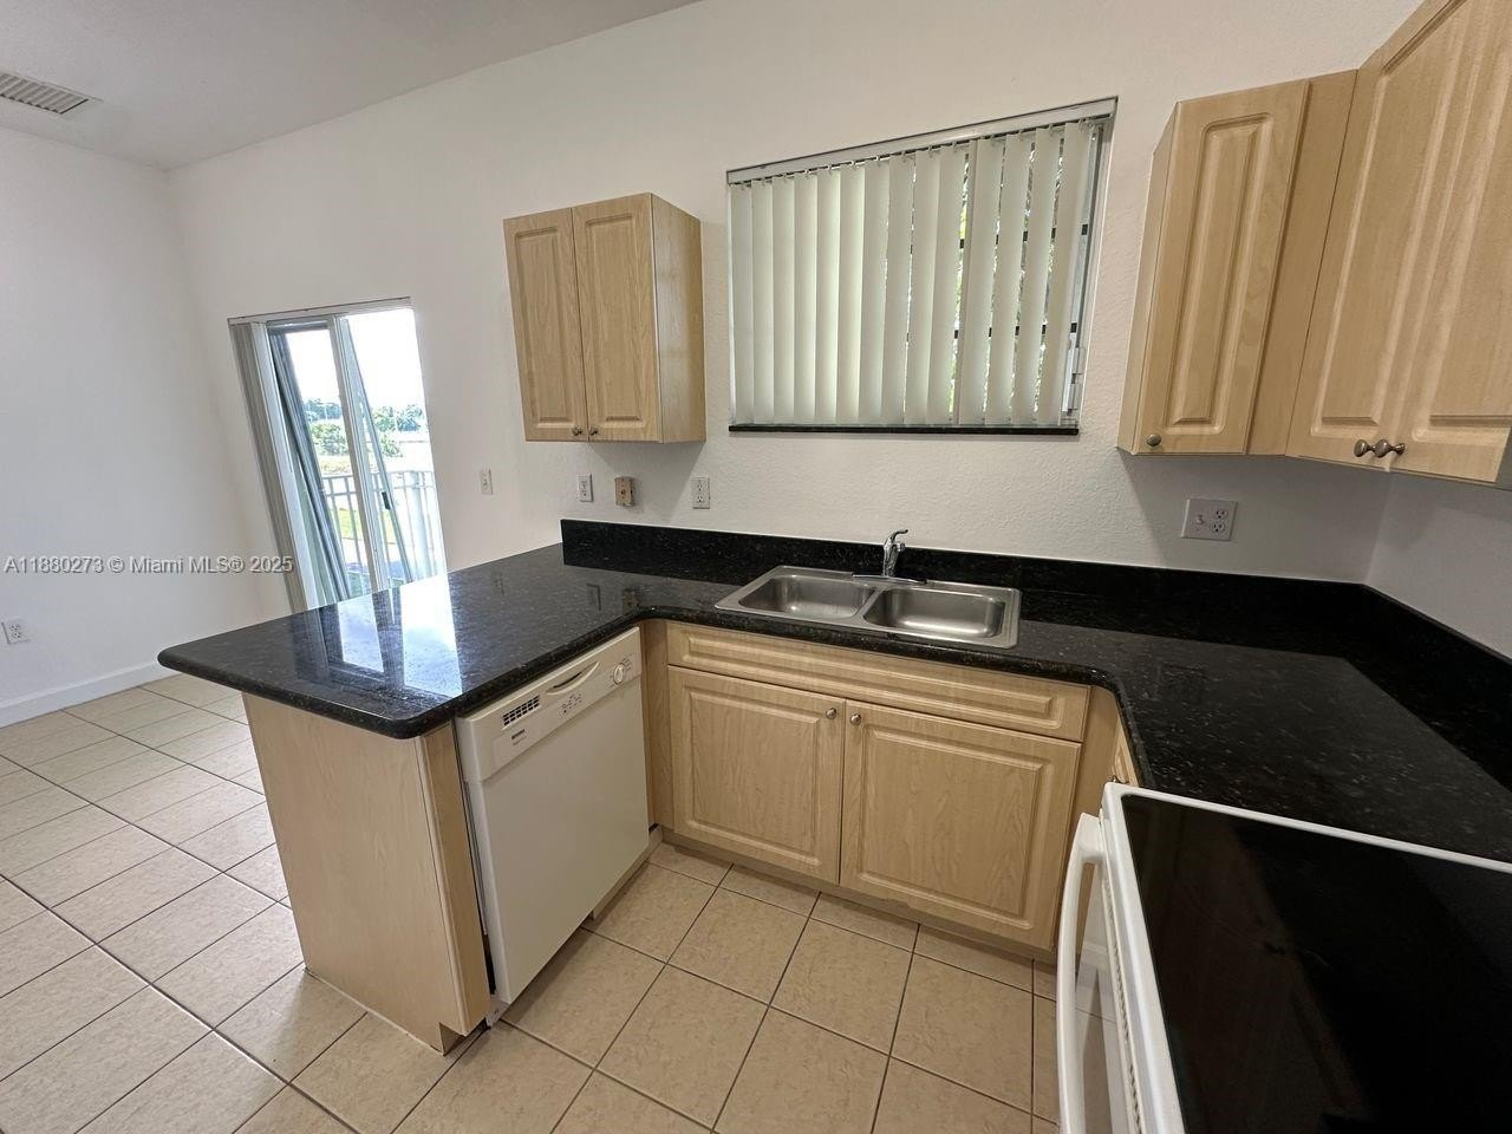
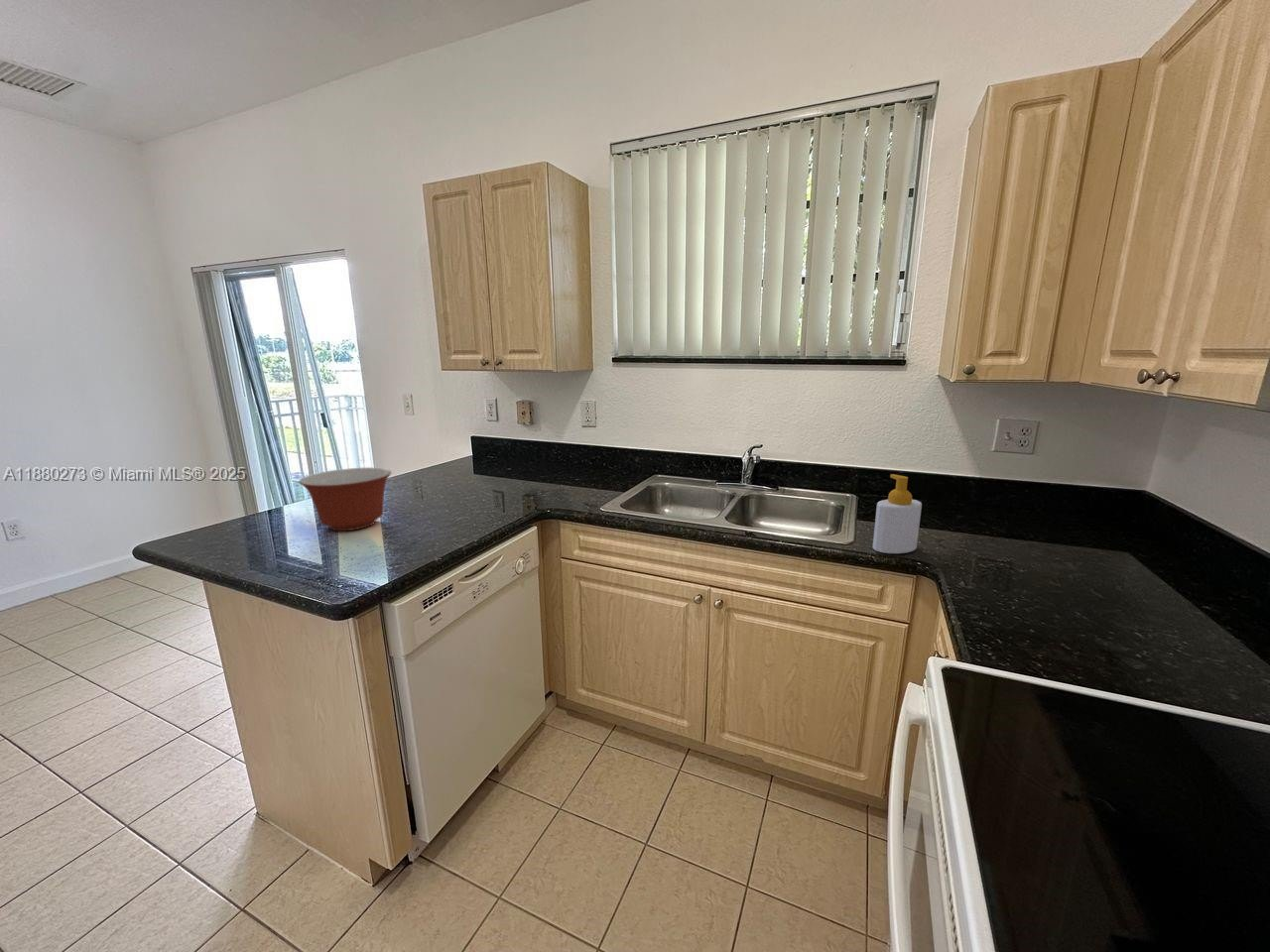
+ soap bottle [872,473,923,554]
+ mixing bowl [298,466,392,532]
